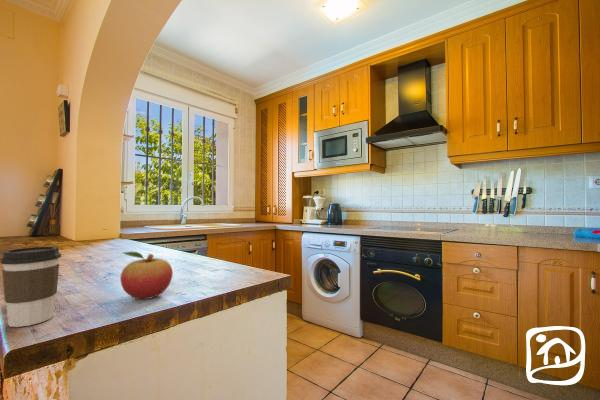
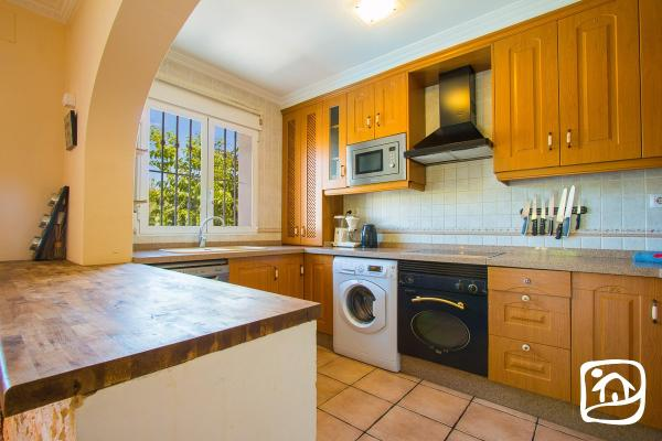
- coffee cup [0,246,62,328]
- fruit [119,251,174,300]
